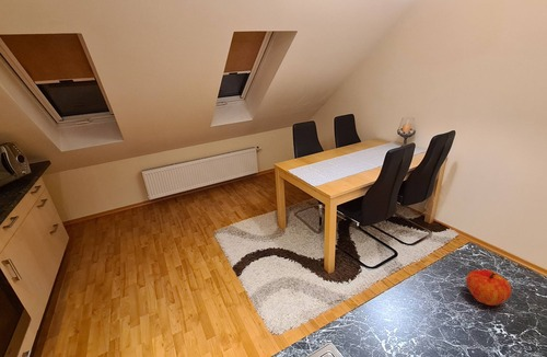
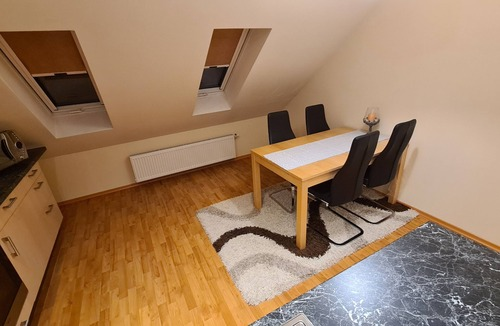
- fruit [465,269,513,307]
